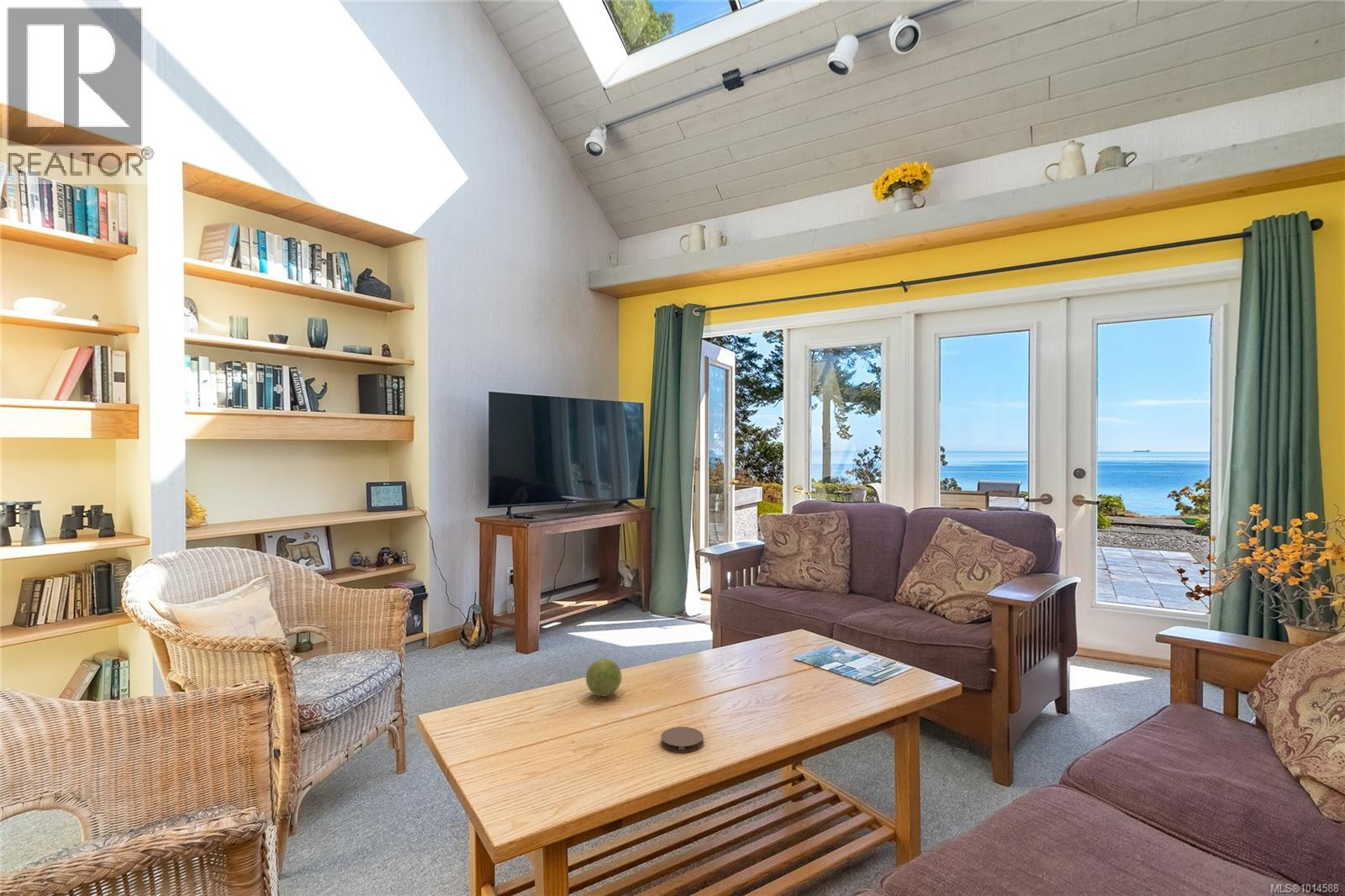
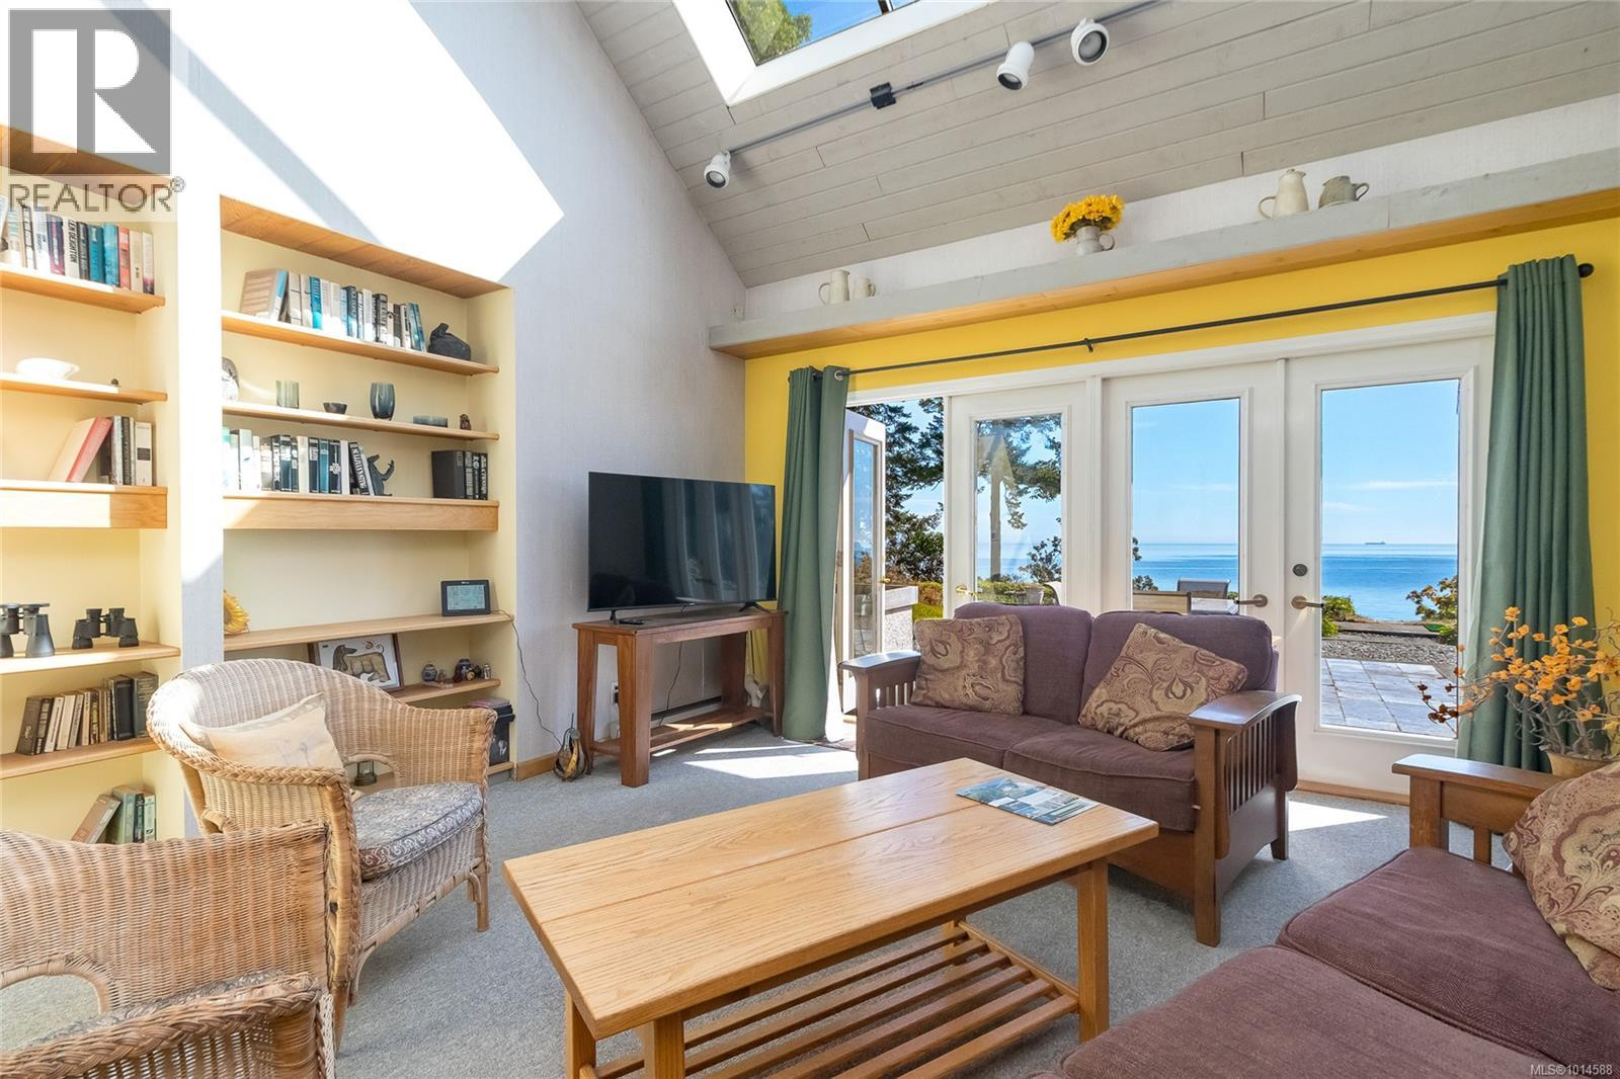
- decorative ball [585,657,623,697]
- coaster [660,726,704,753]
